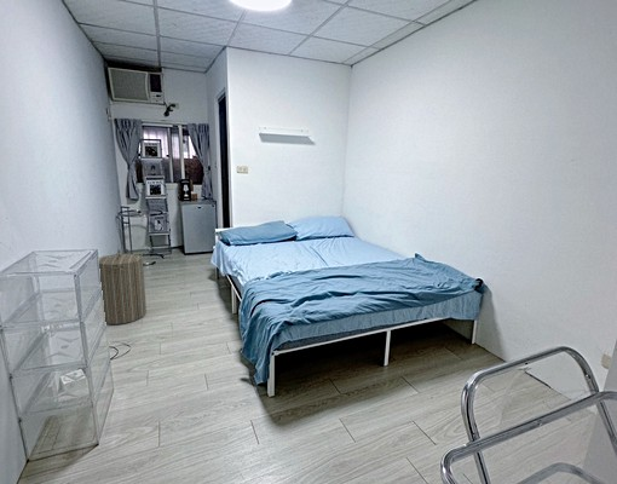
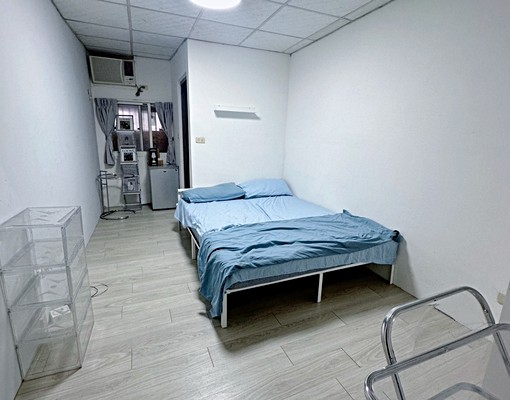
- laundry hamper [98,248,148,325]
